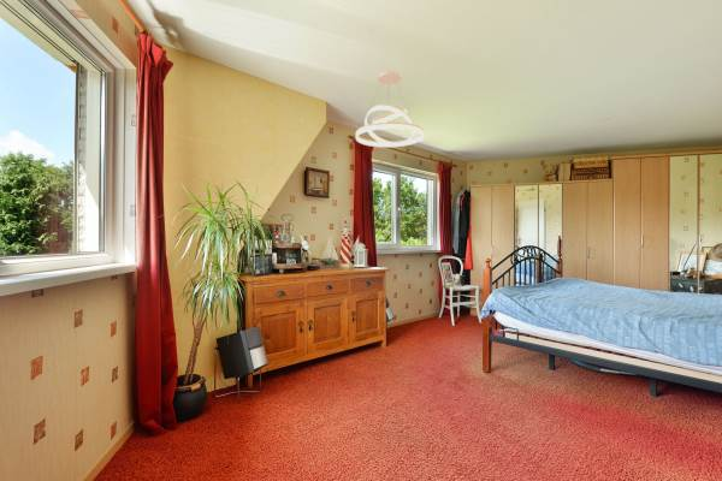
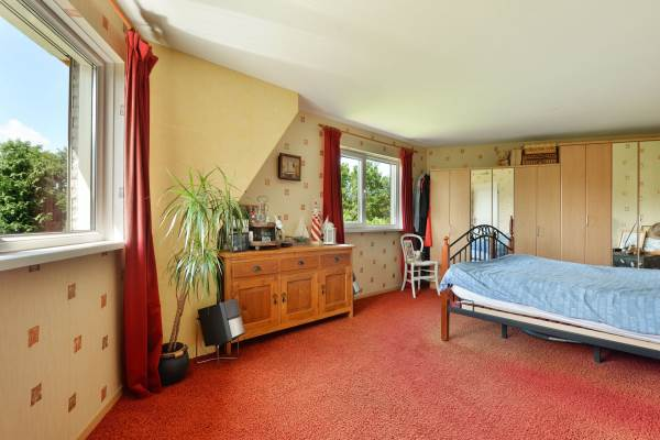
- pendant light [355,70,425,148]
